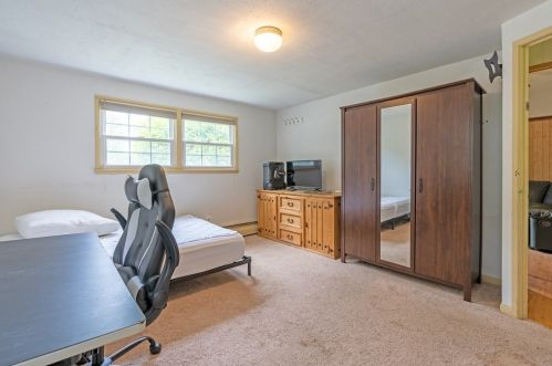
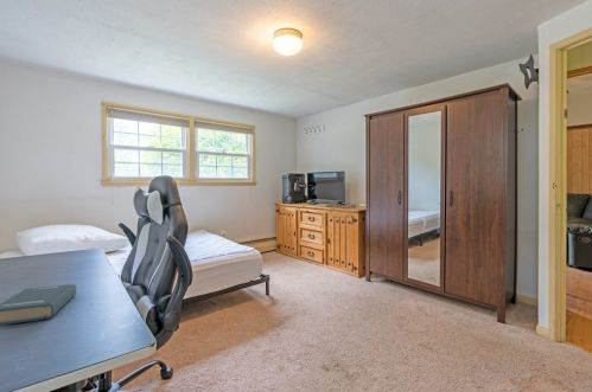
+ book [0,283,77,326]
